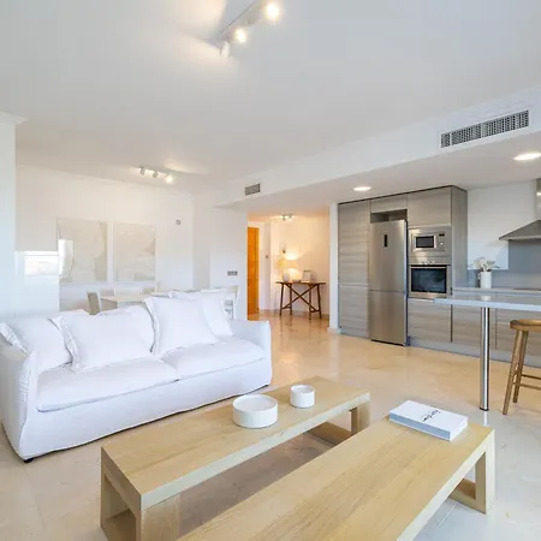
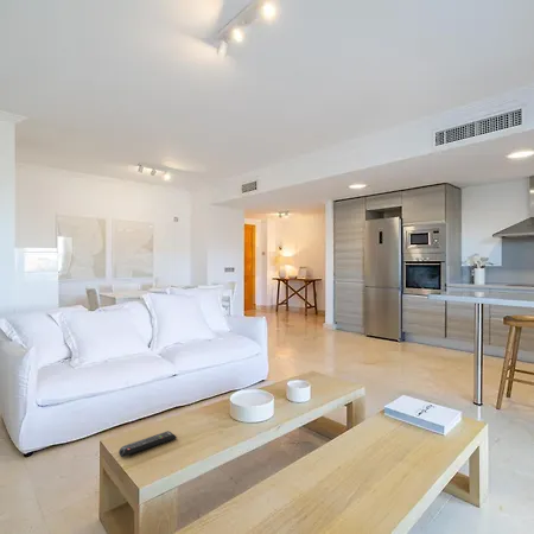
+ remote control [117,430,178,458]
